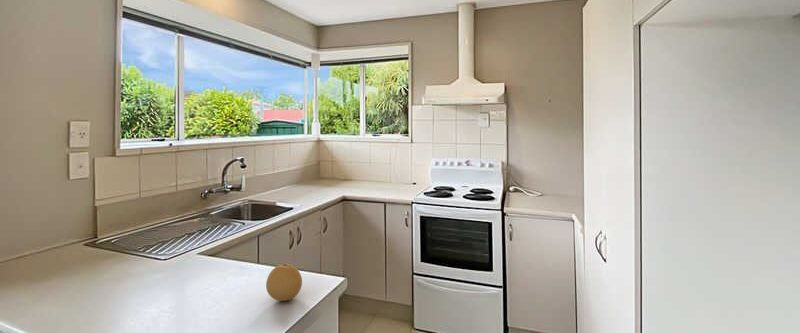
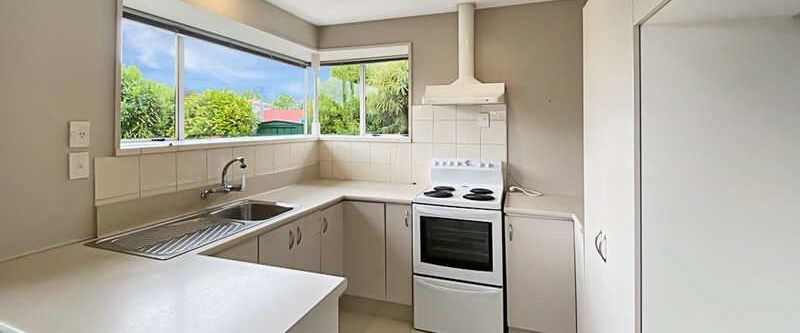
- fruit [265,263,303,302]
